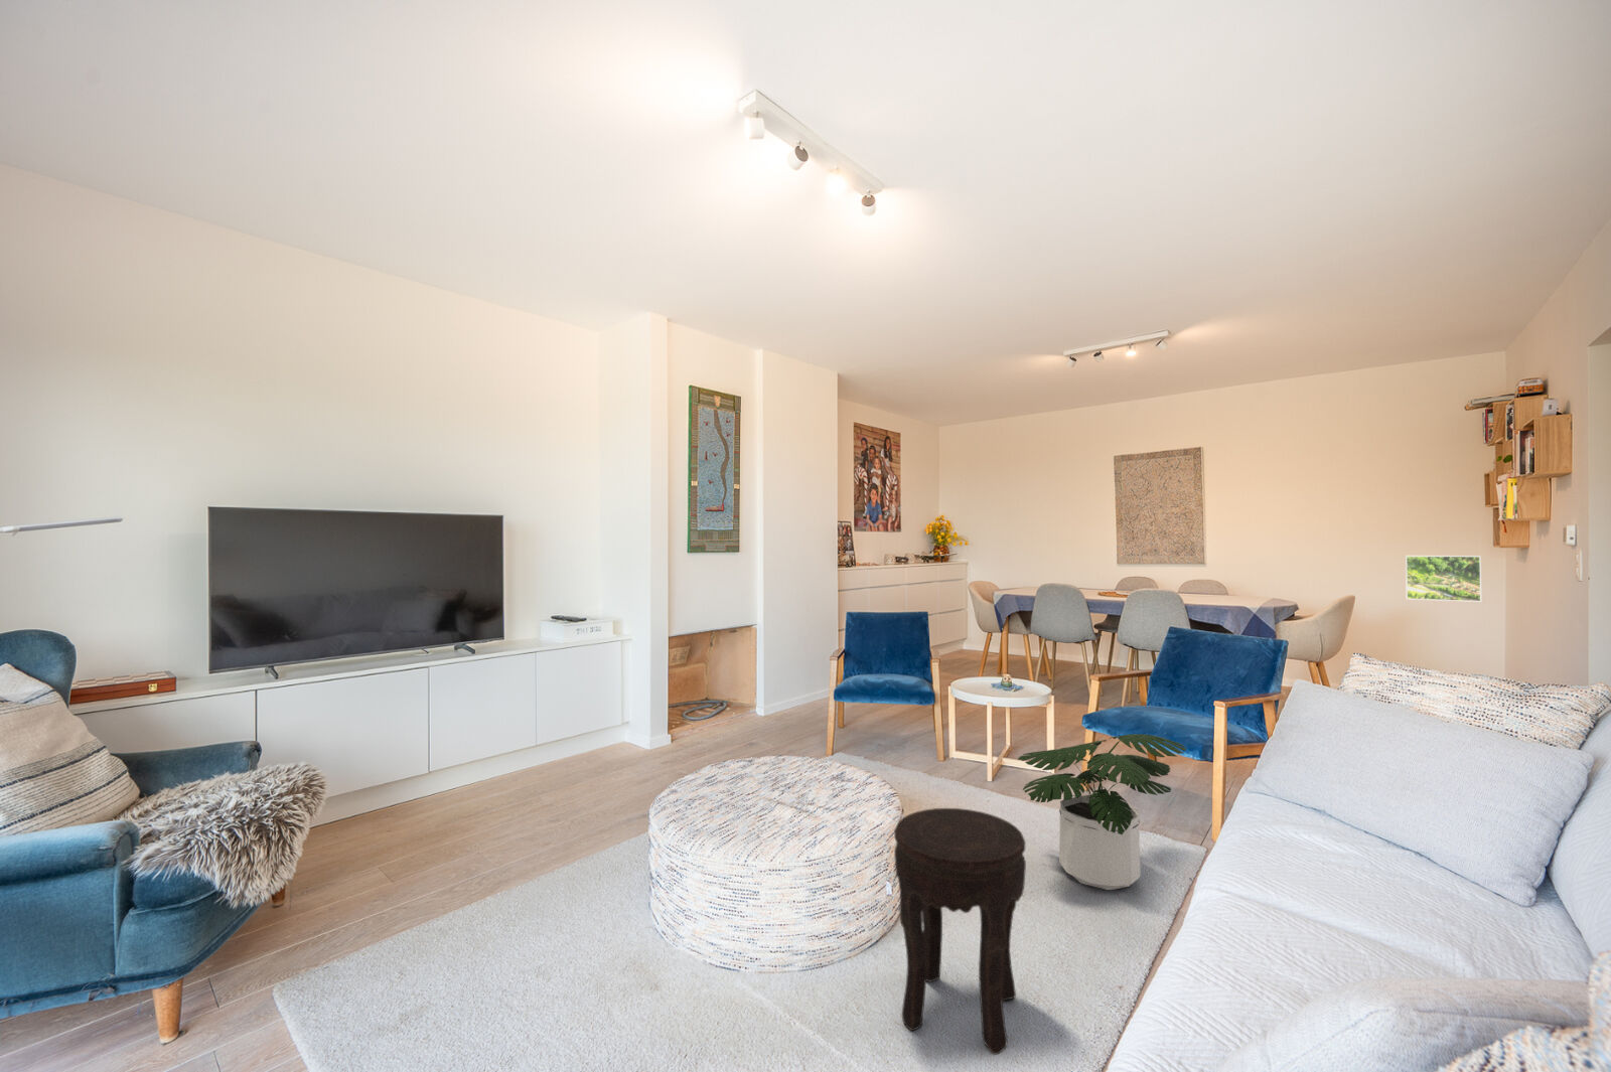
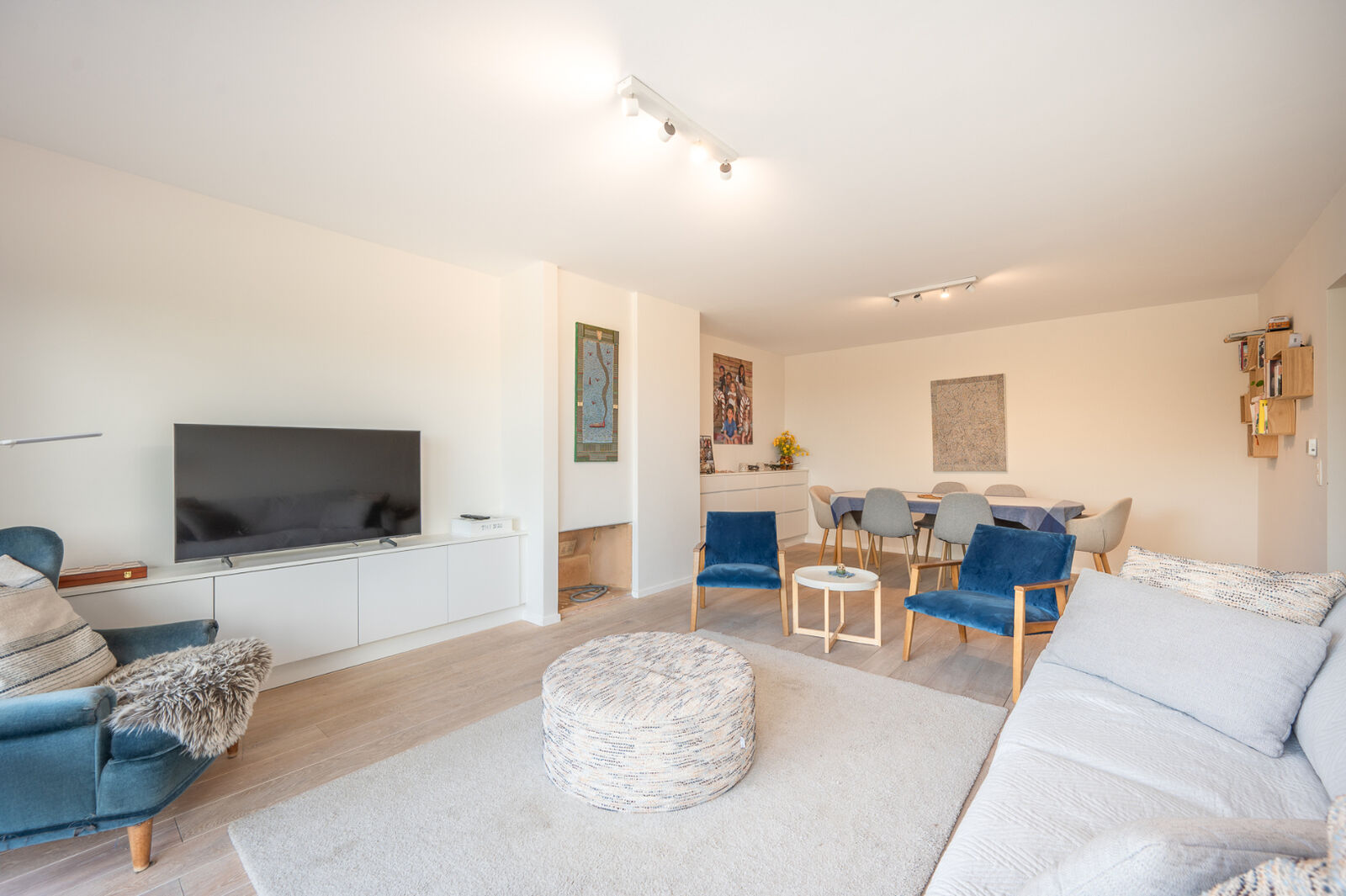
- side table [893,808,1027,1056]
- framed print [1405,555,1482,603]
- potted plant [1017,732,1187,891]
